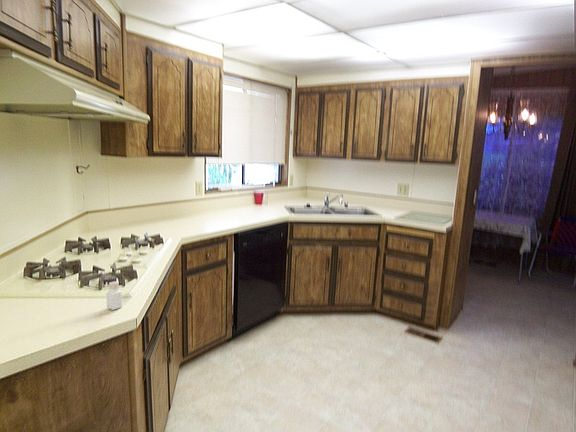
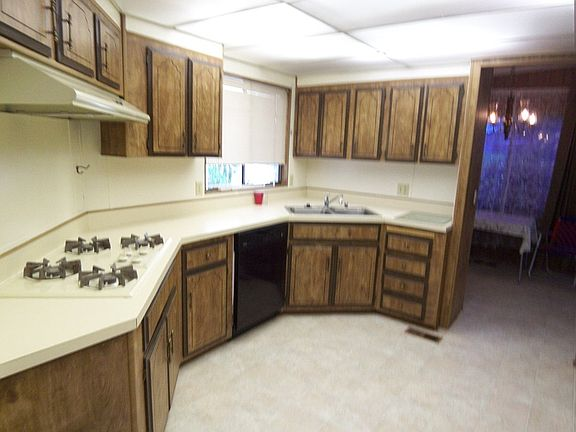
- pepper shaker [105,281,123,311]
